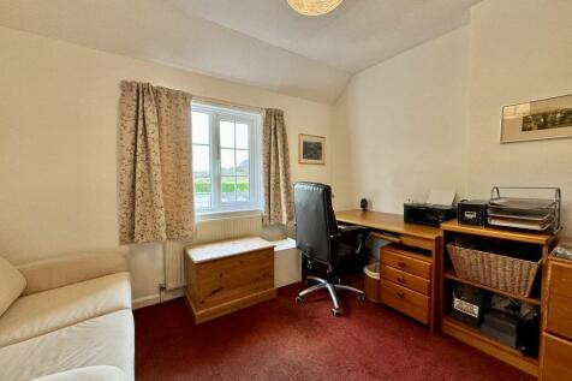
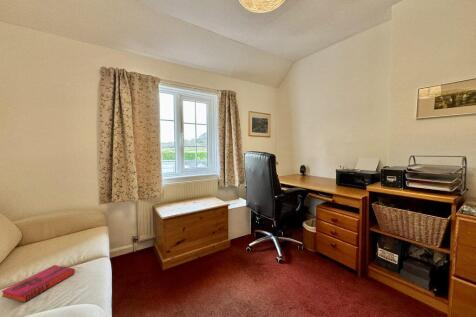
+ hardback book [1,264,76,303]
